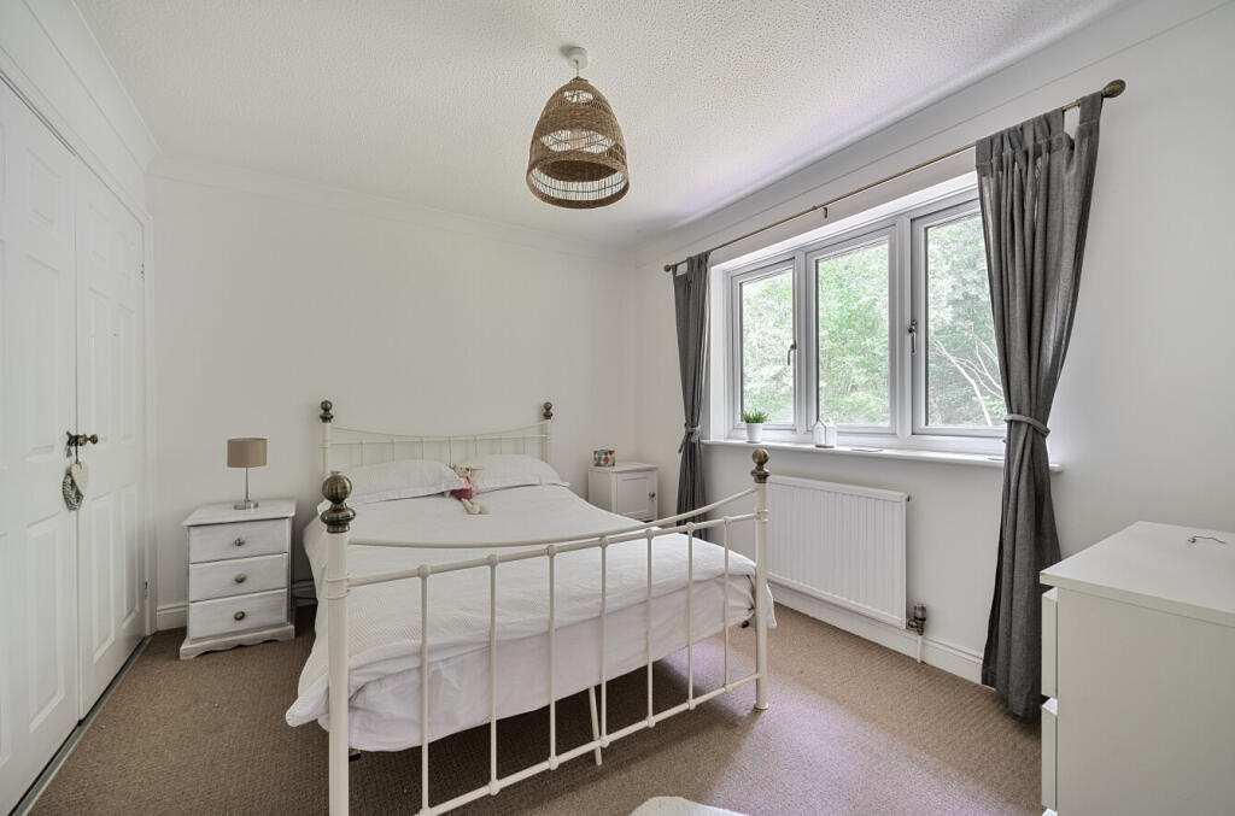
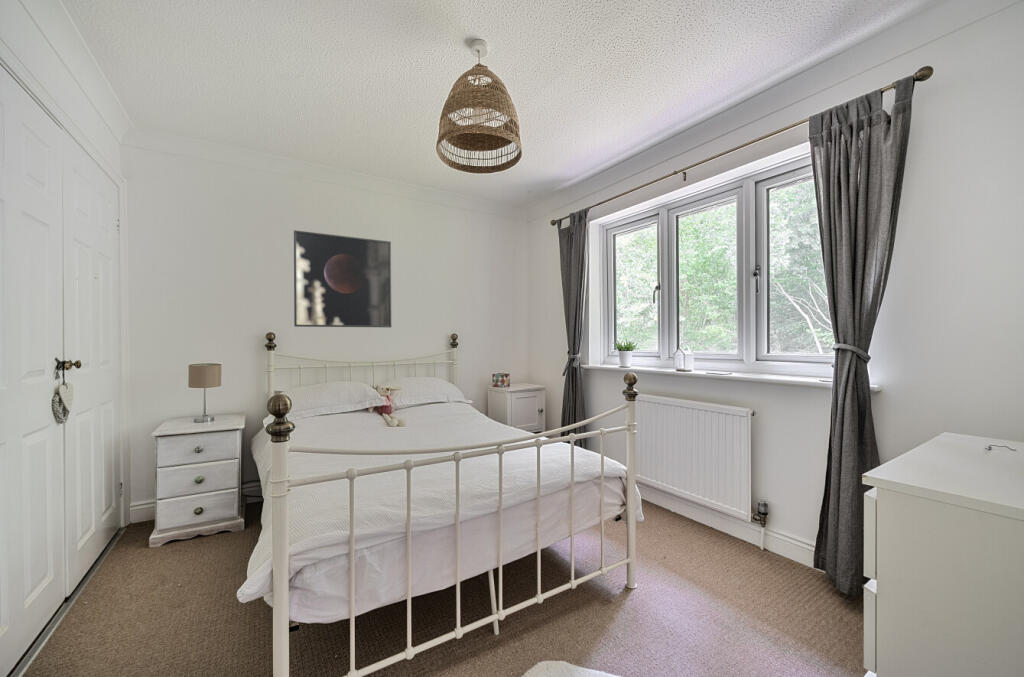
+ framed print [293,229,392,328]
